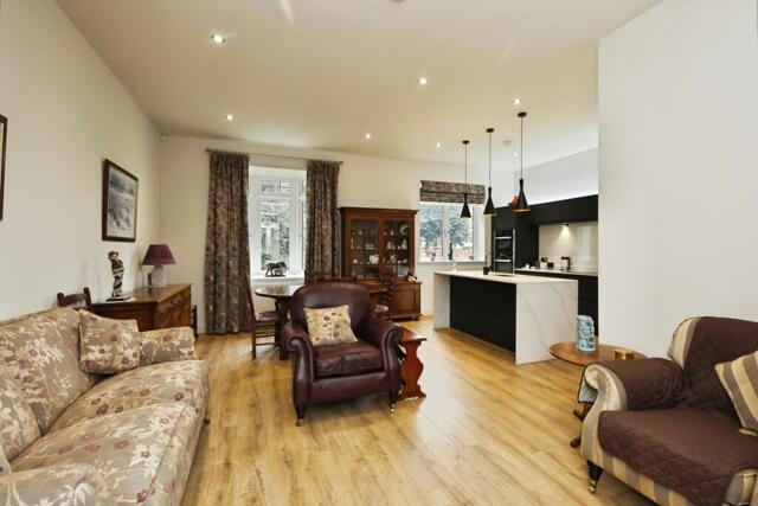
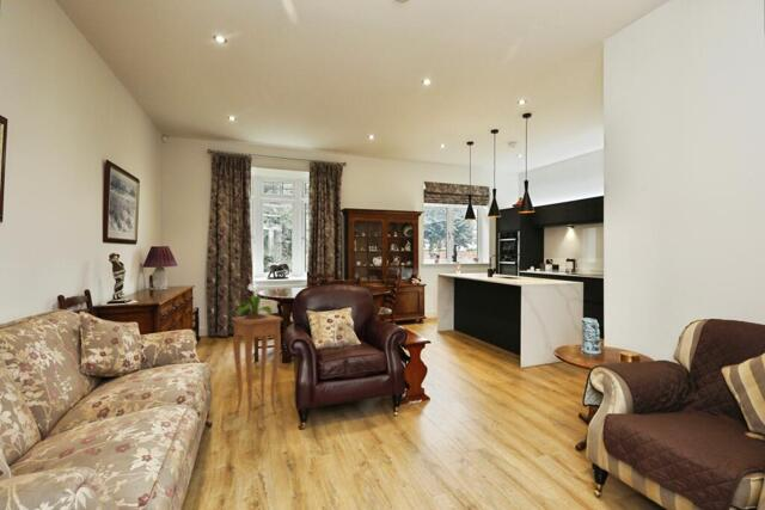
+ potted flower [234,279,274,319]
+ side table [231,313,284,423]
